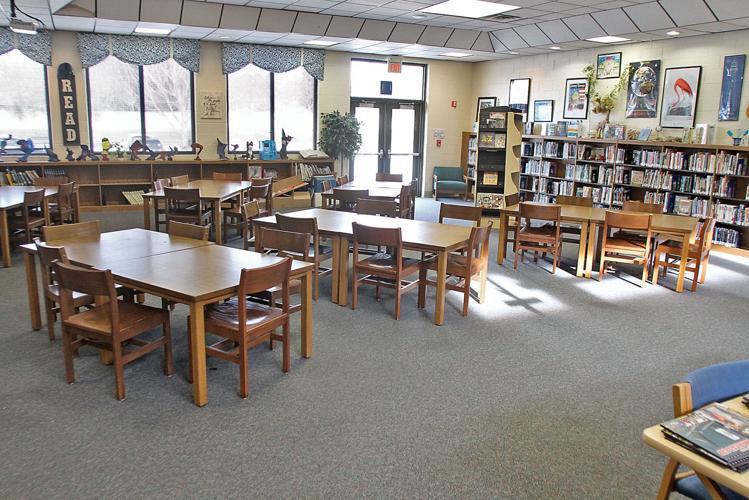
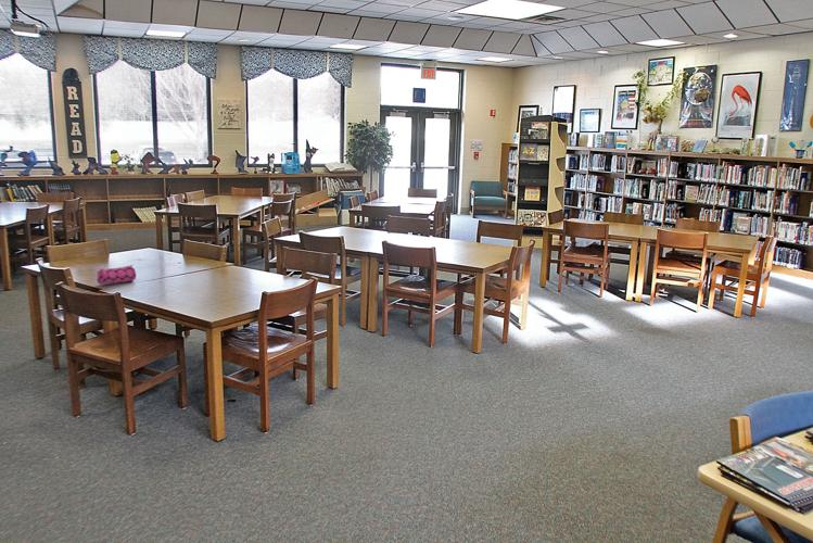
+ pencil case [96,264,137,286]
